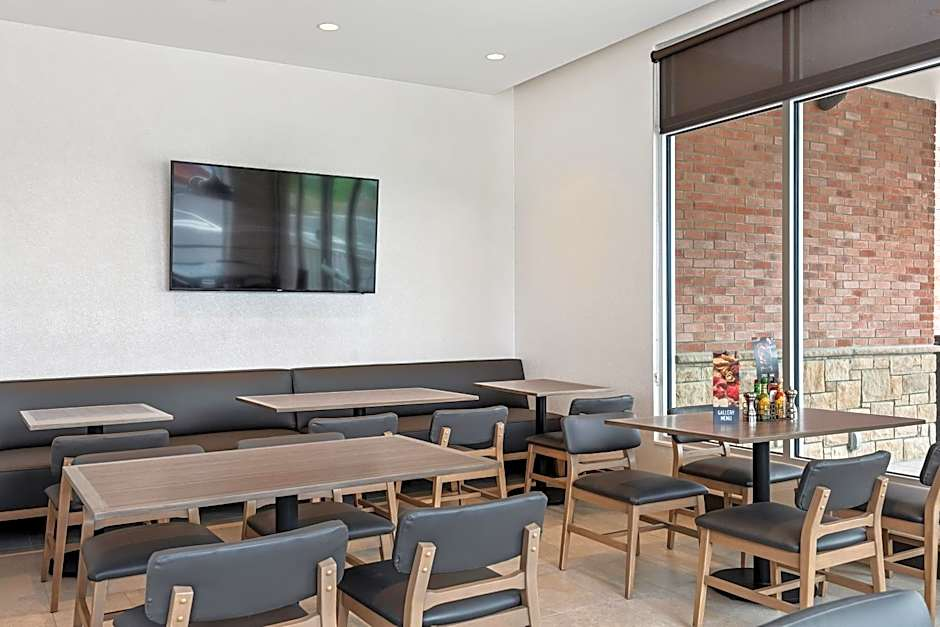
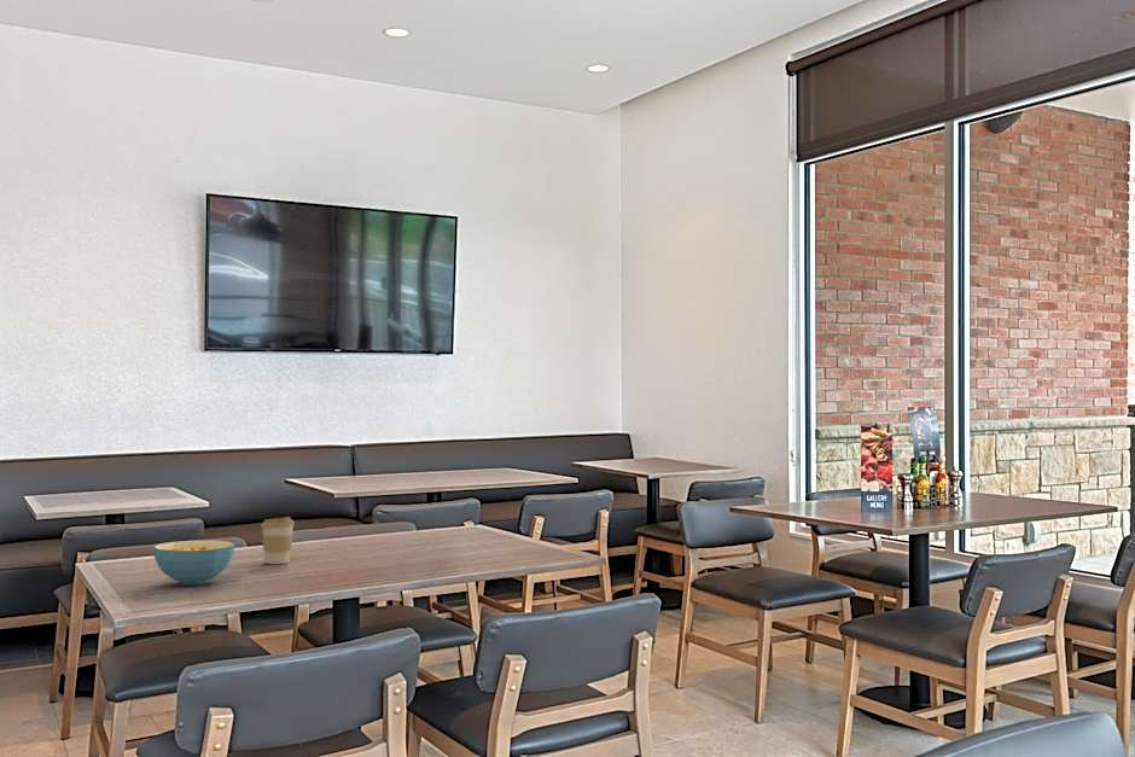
+ cereal bowl [152,540,235,586]
+ coffee cup [260,516,296,565]
